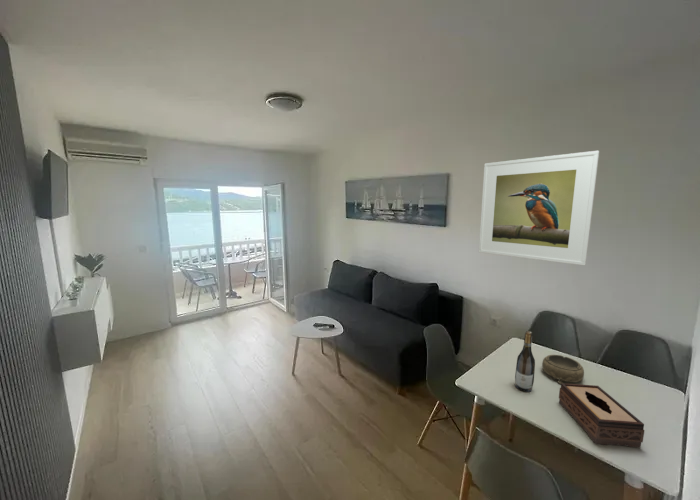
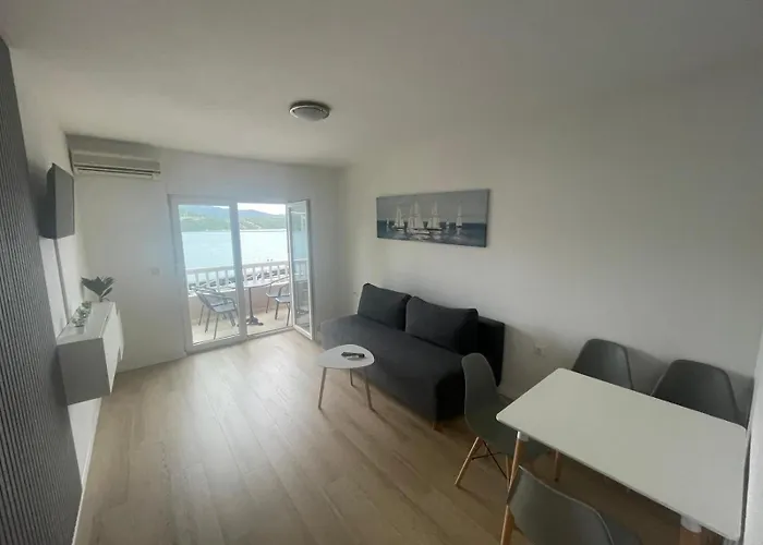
- wine bottle [514,330,536,393]
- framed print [478,150,600,267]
- decorative bowl [541,354,585,385]
- tissue box [558,382,646,449]
